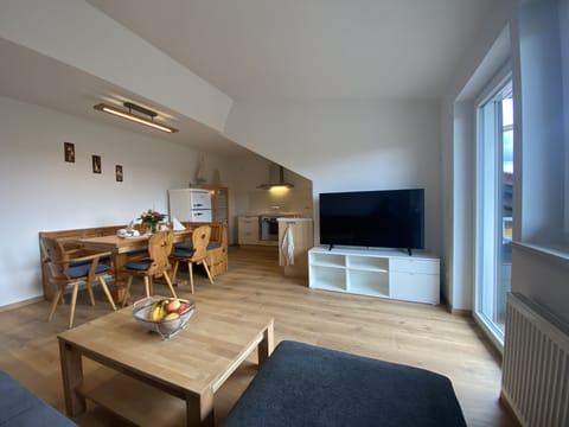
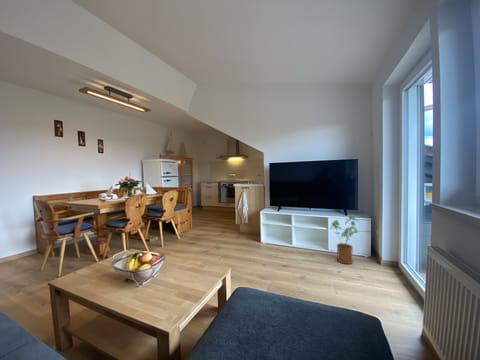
+ house plant [330,214,361,265]
